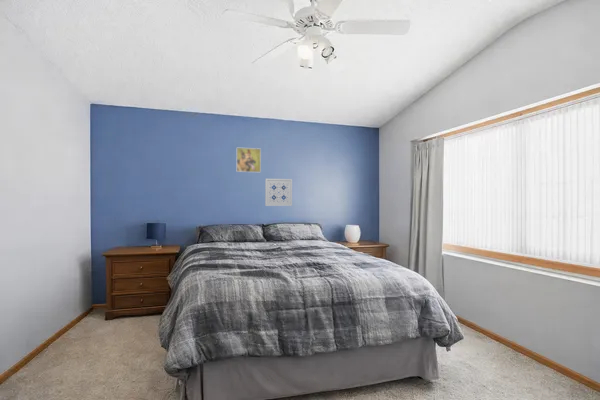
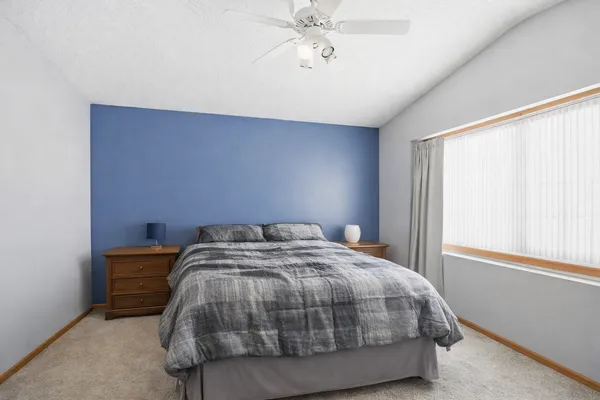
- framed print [236,147,262,173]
- wall art [264,178,293,207]
